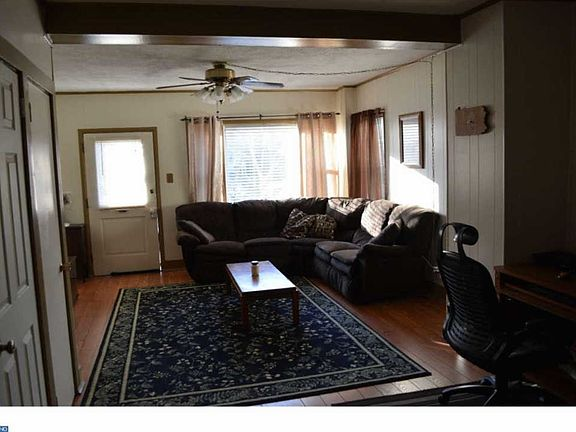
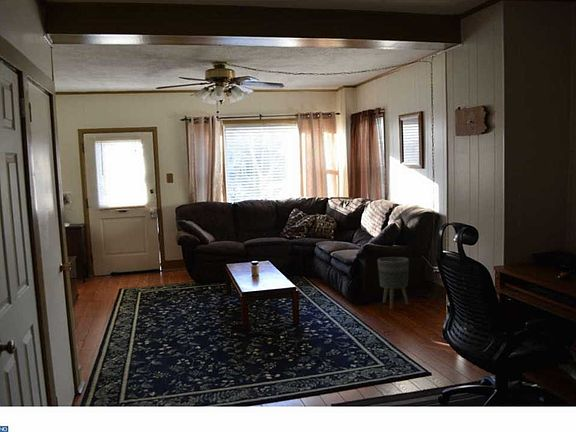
+ planter [376,256,410,310]
